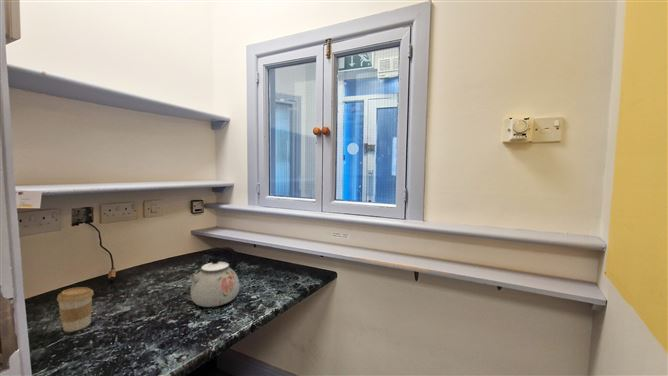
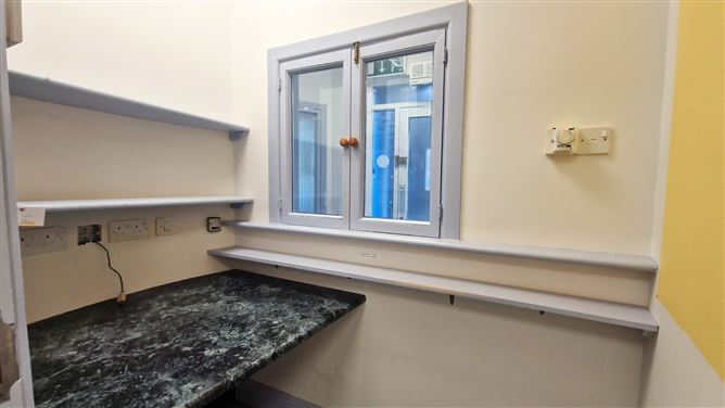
- coffee cup [56,286,95,333]
- kettle [189,246,240,308]
